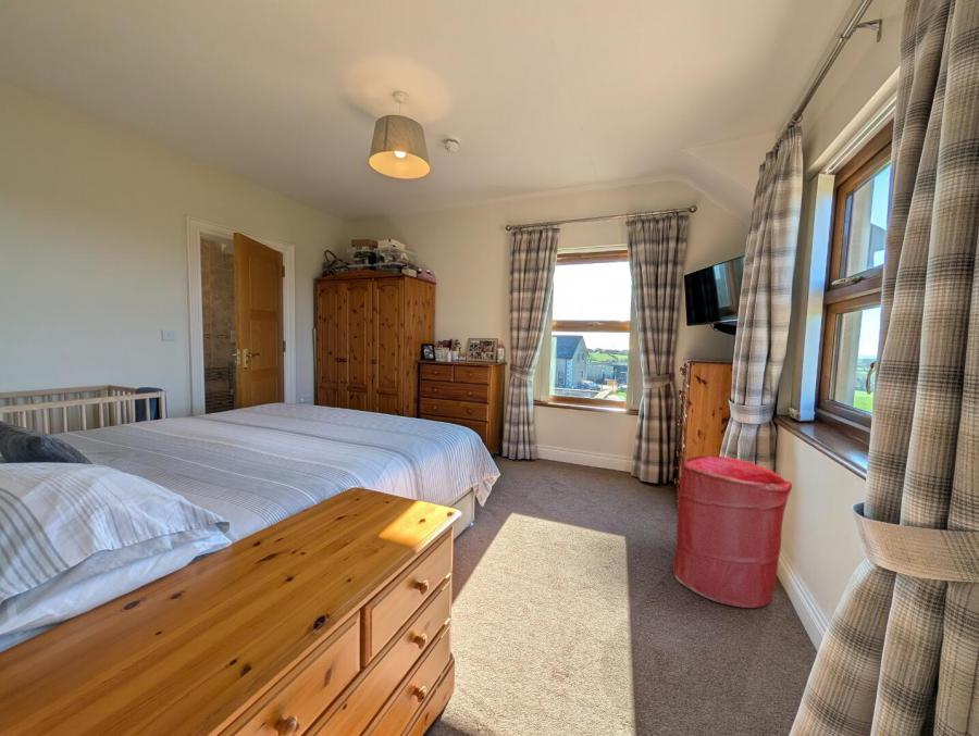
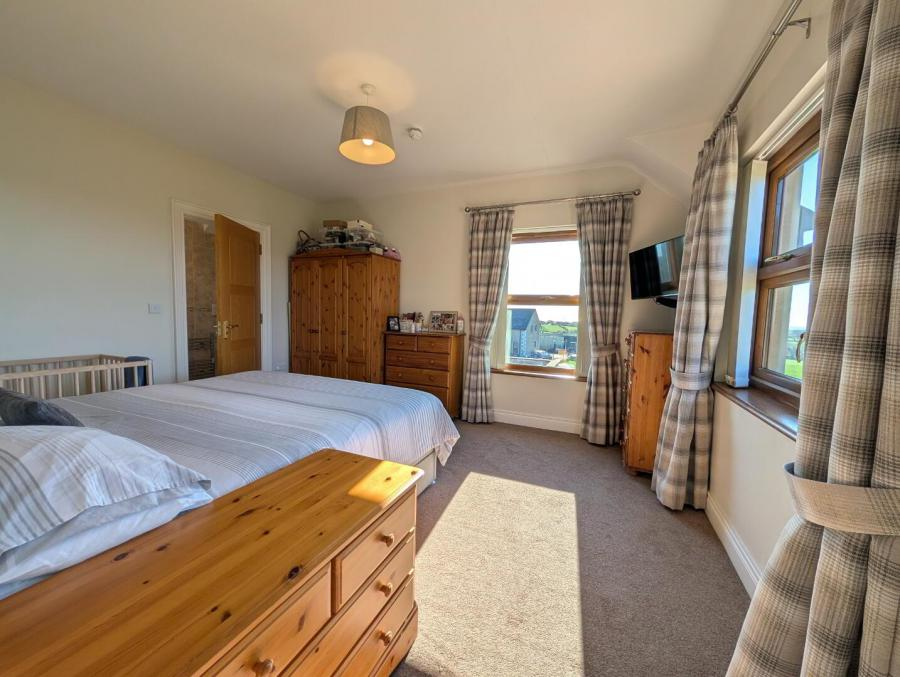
- laundry hamper [671,454,793,609]
